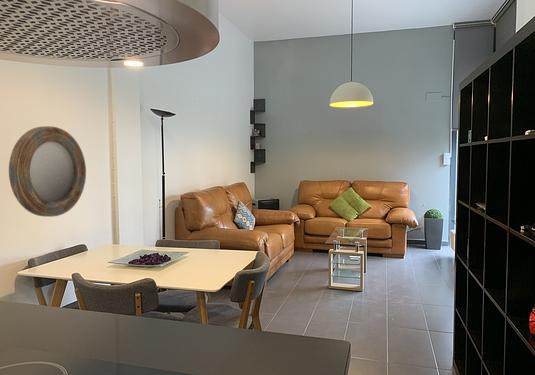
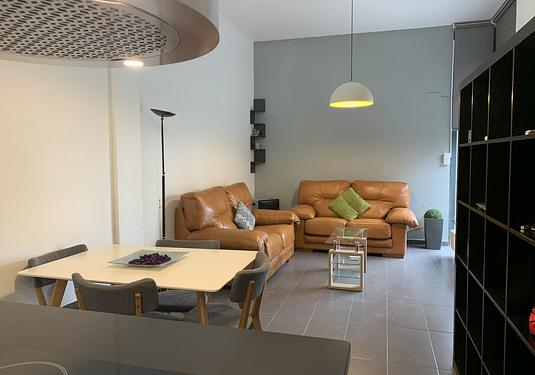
- home mirror [8,125,87,218]
